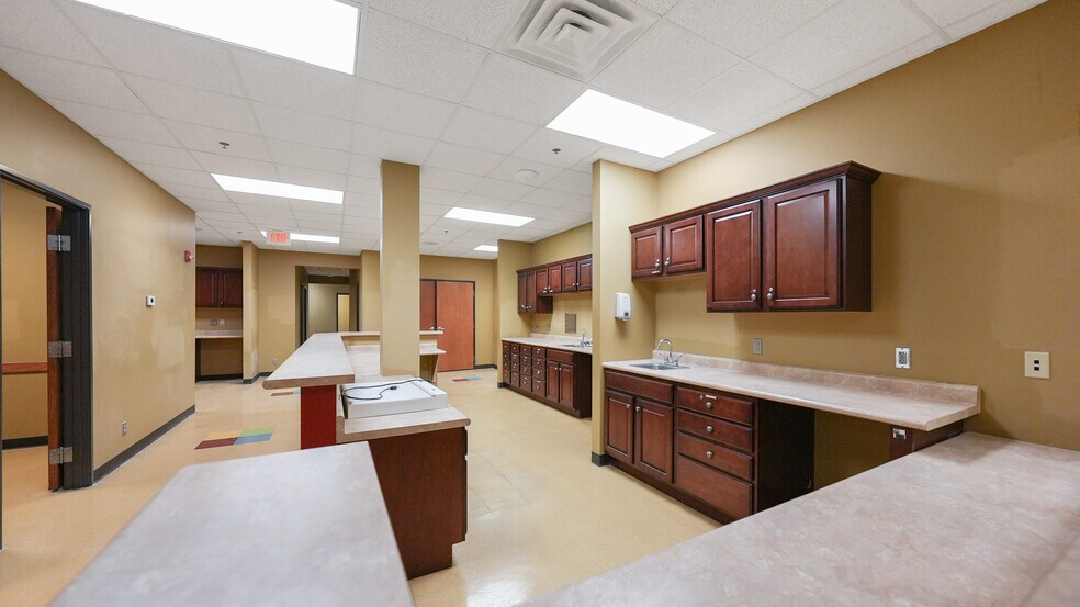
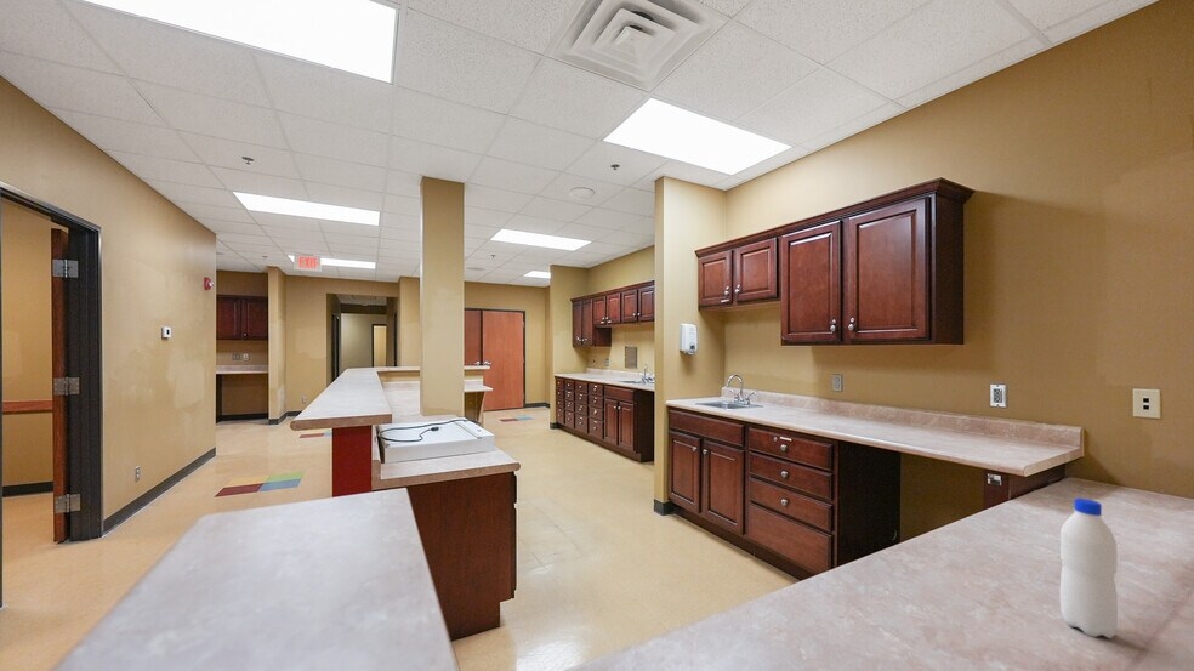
+ water bottle [1059,497,1119,639]
